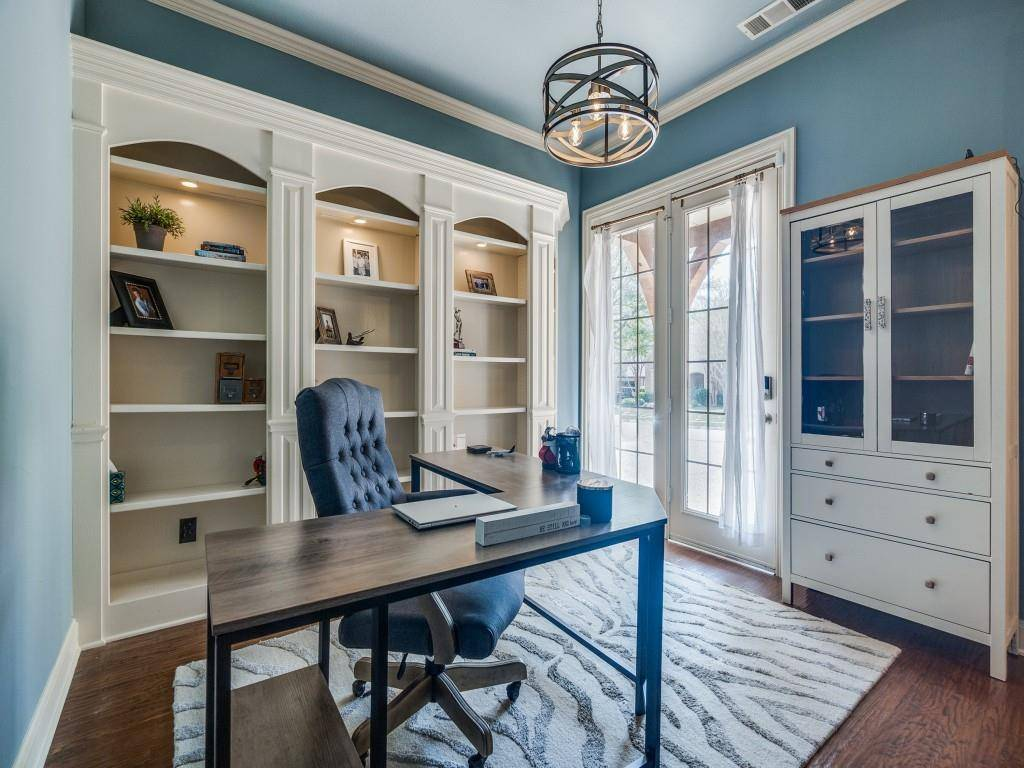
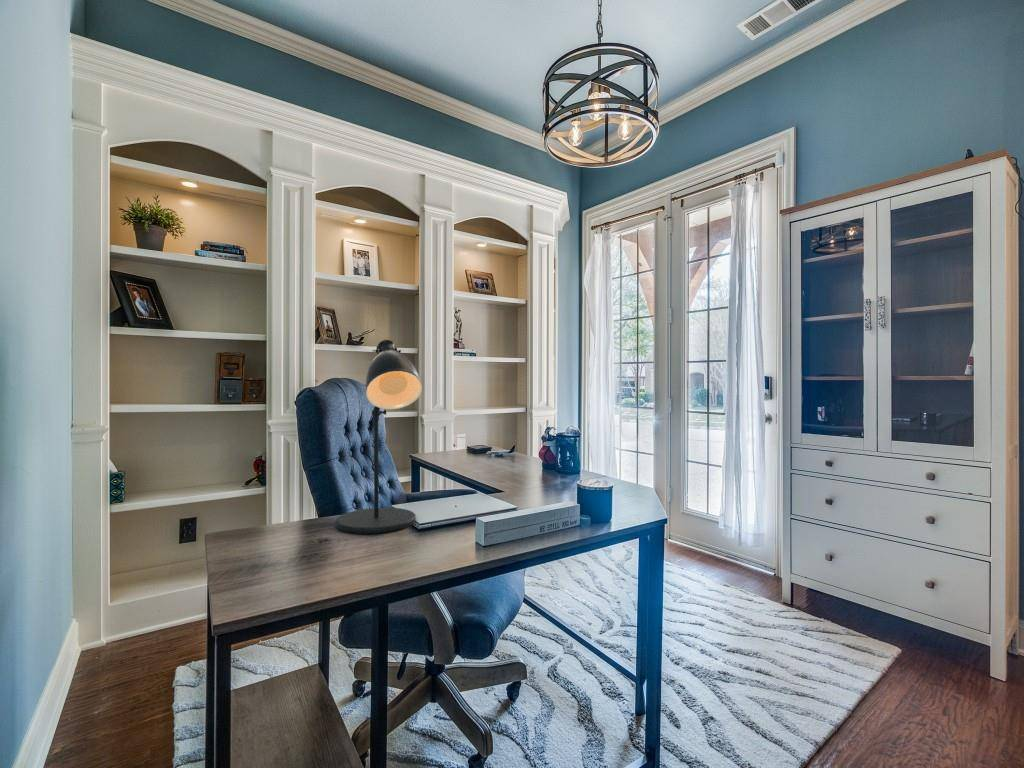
+ desk lamp [335,339,423,535]
